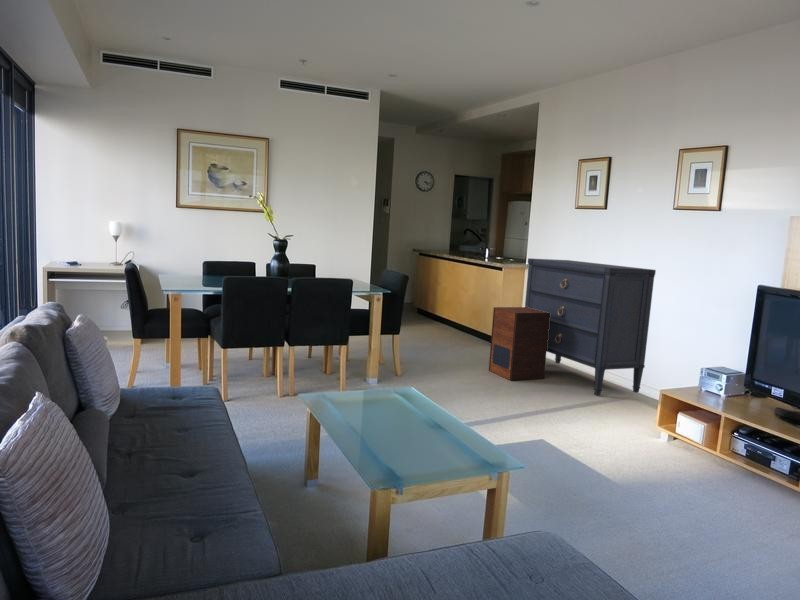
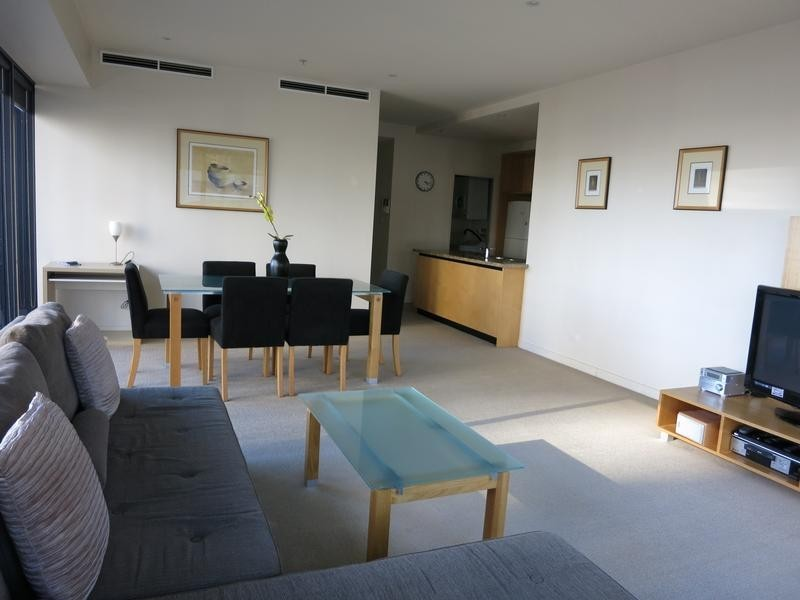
- dresser [524,257,657,396]
- speaker [488,306,550,382]
